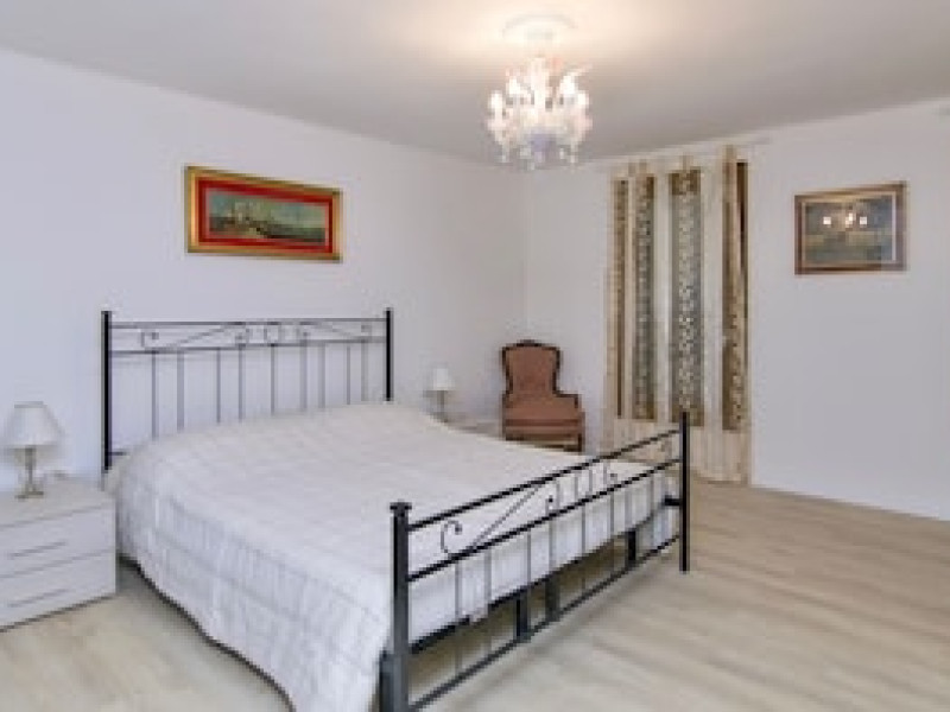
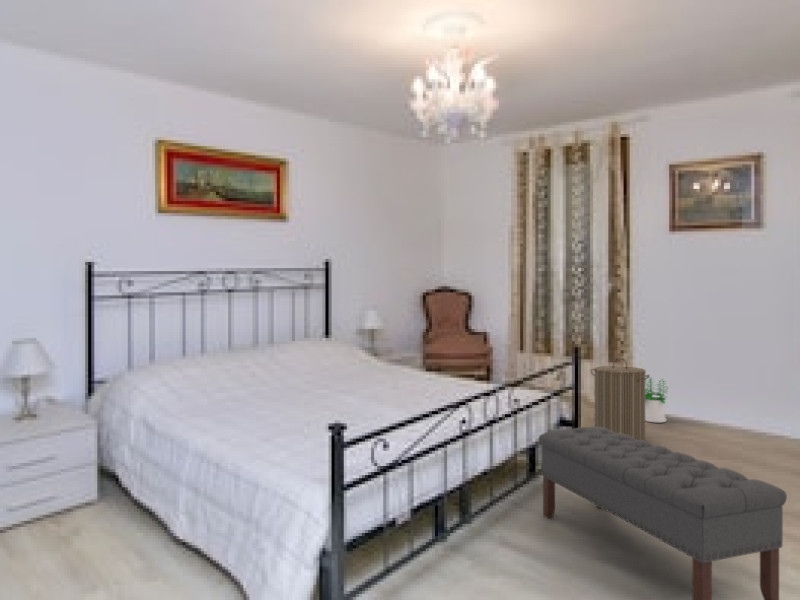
+ laundry hamper [590,357,651,441]
+ bench [538,426,788,600]
+ potted plant [645,377,670,423]
